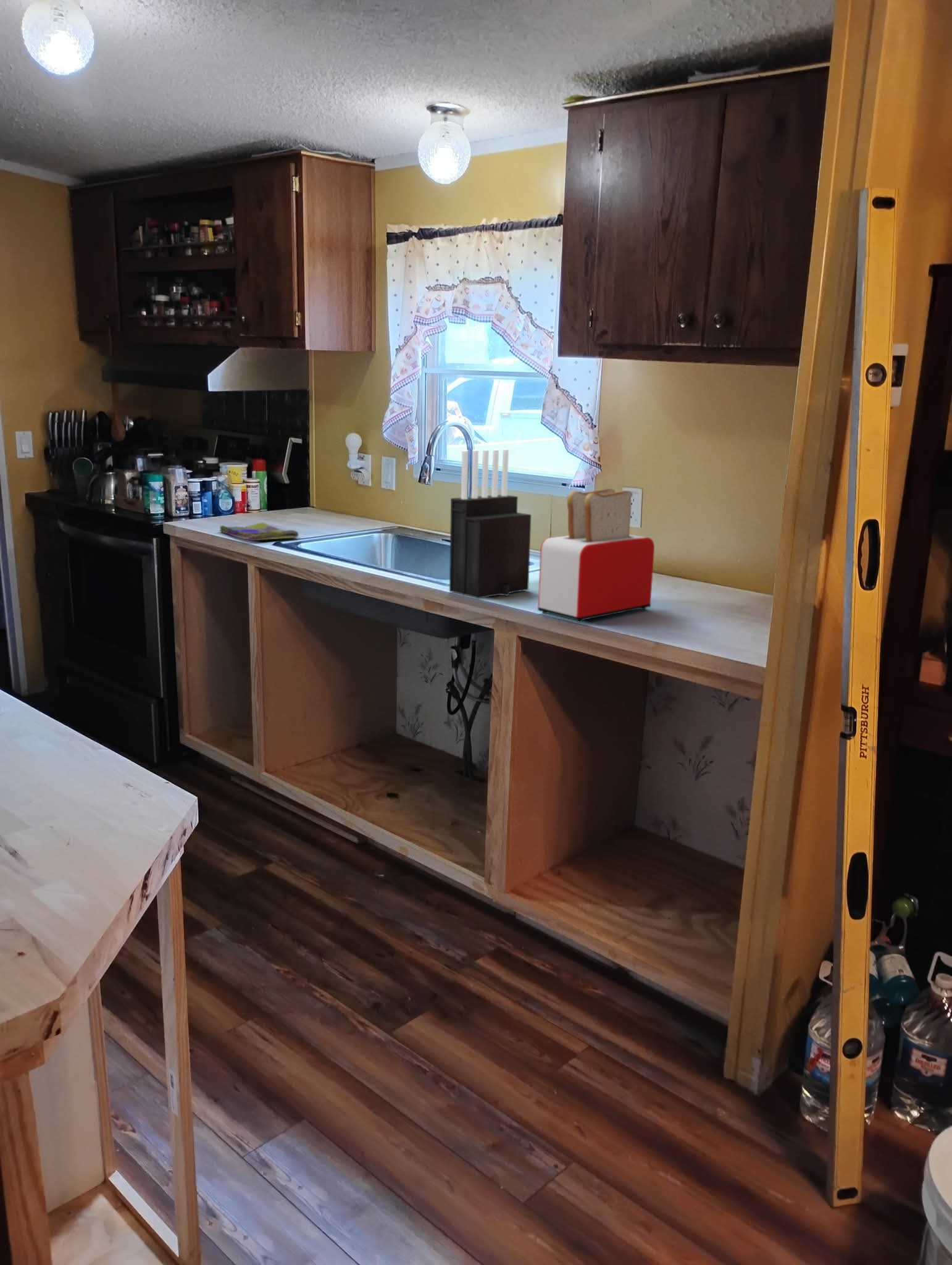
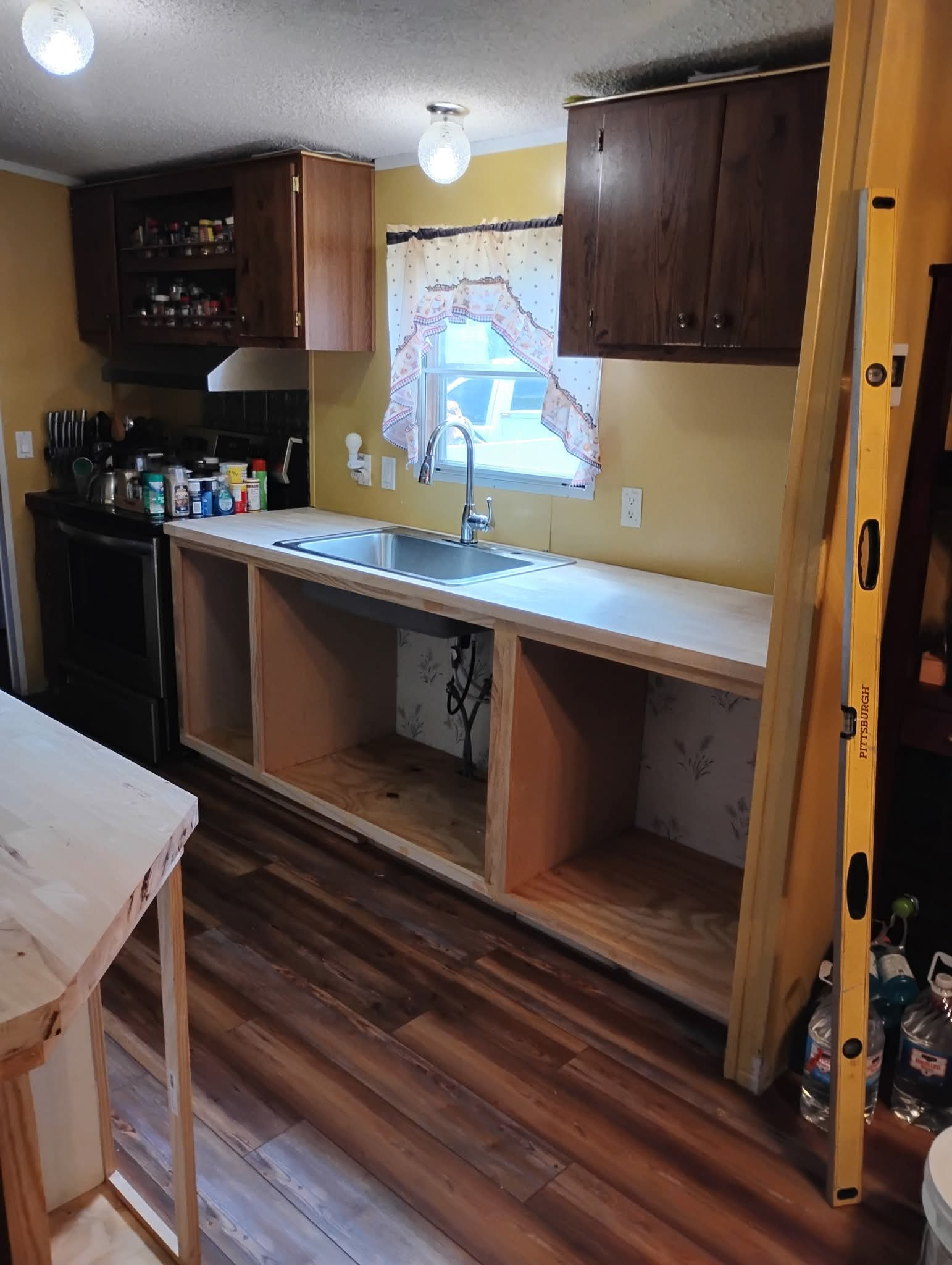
- knife block [449,448,532,599]
- dish towel [219,522,299,541]
- toaster [537,488,655,623]
